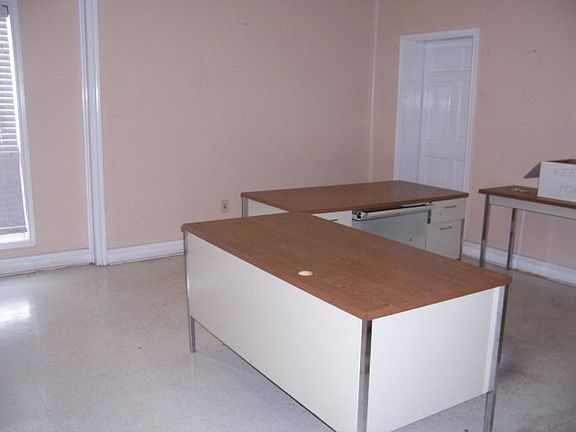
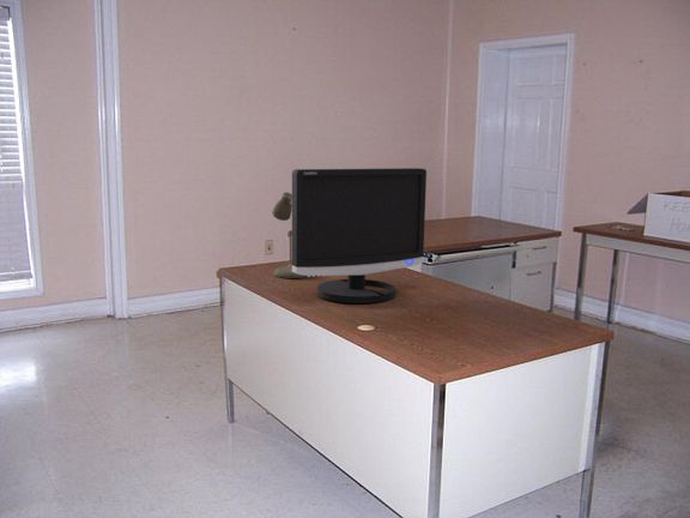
+ monitor [291,167,428,305]
+ desk lamp [271,191,309,279]
